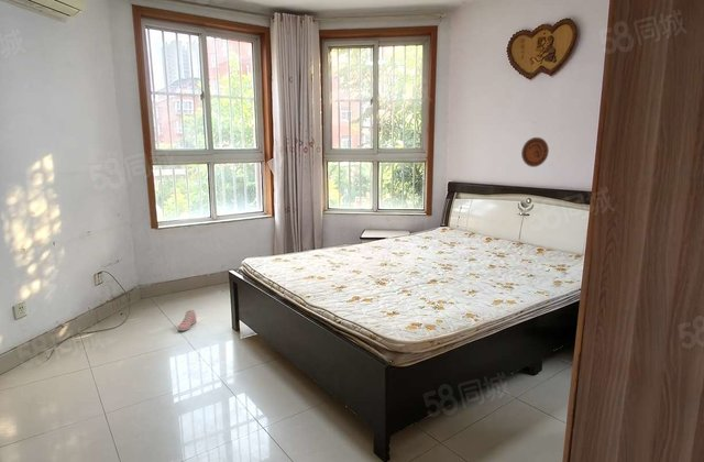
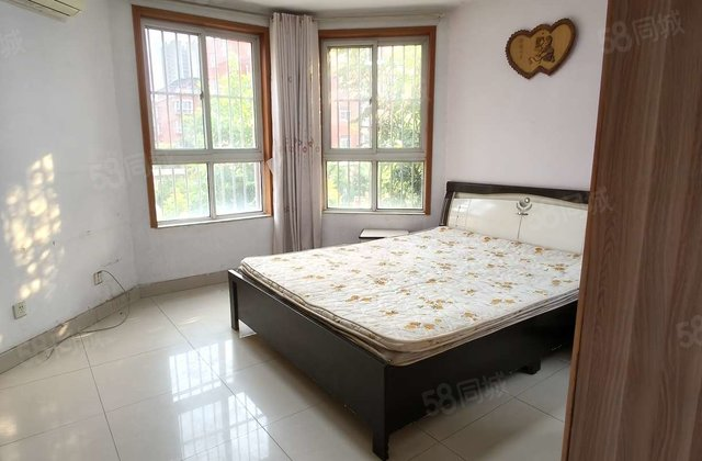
- decorative plate [520,136,550,168]
- sneaker [177,309,198,332]
